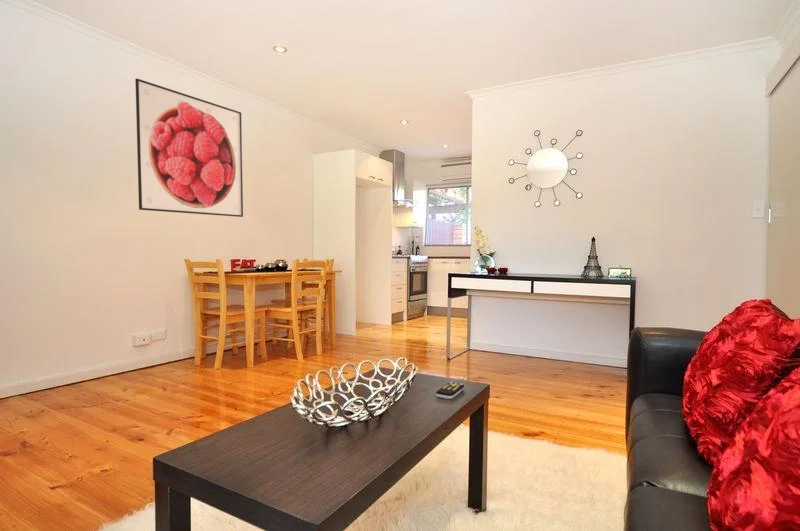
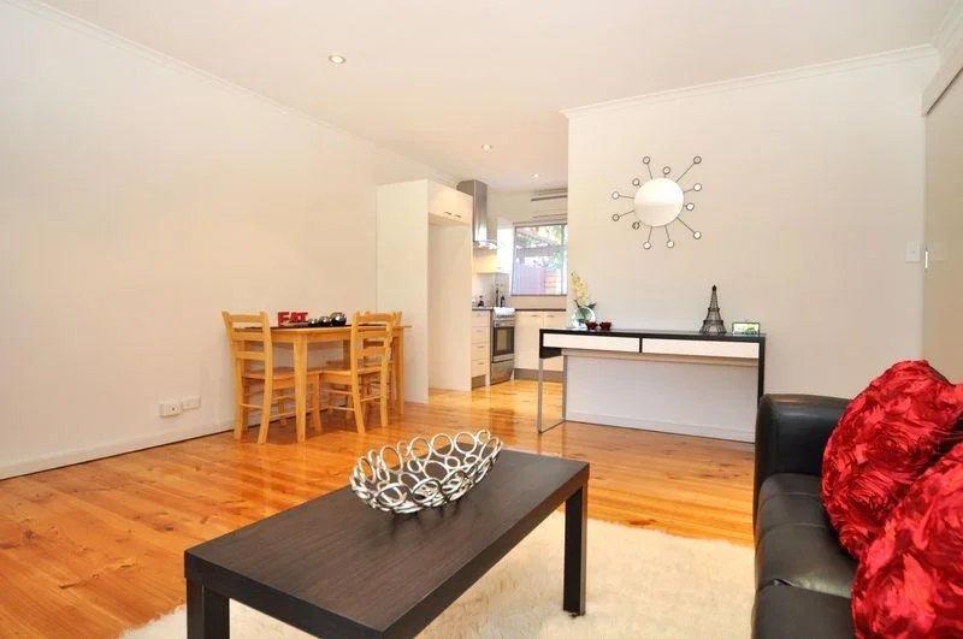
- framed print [134,78,244,218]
- remote control [435,381,465,400]
